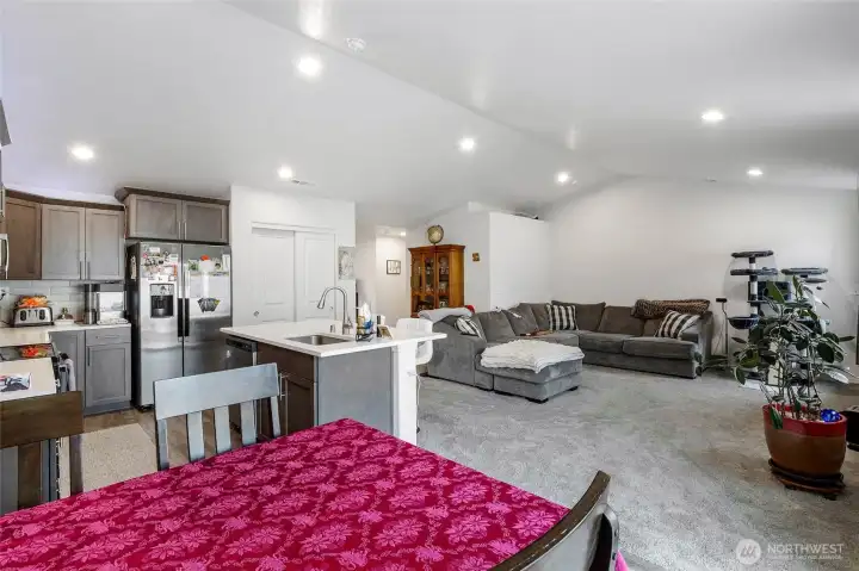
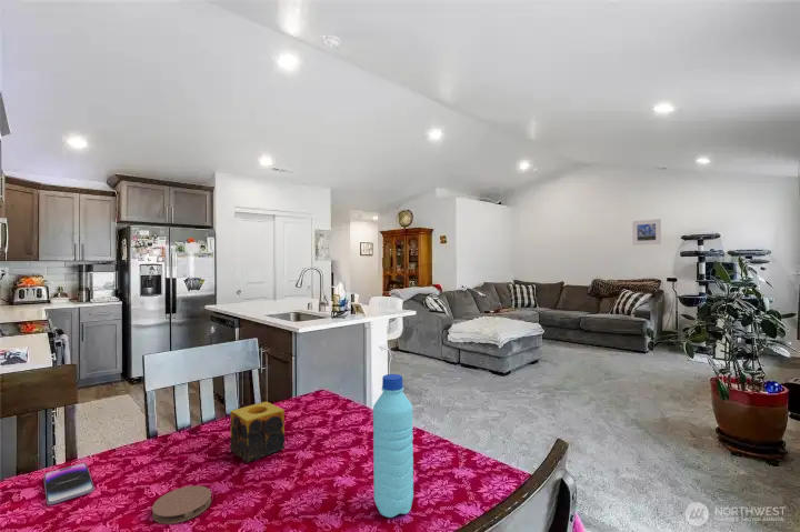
+ candle [229,401,286,463]
+ smartphone [43,462,96,505]
+ coaster [151,484,212,525]
+ water bottle [372,373,414,519]
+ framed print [631,218,662,247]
